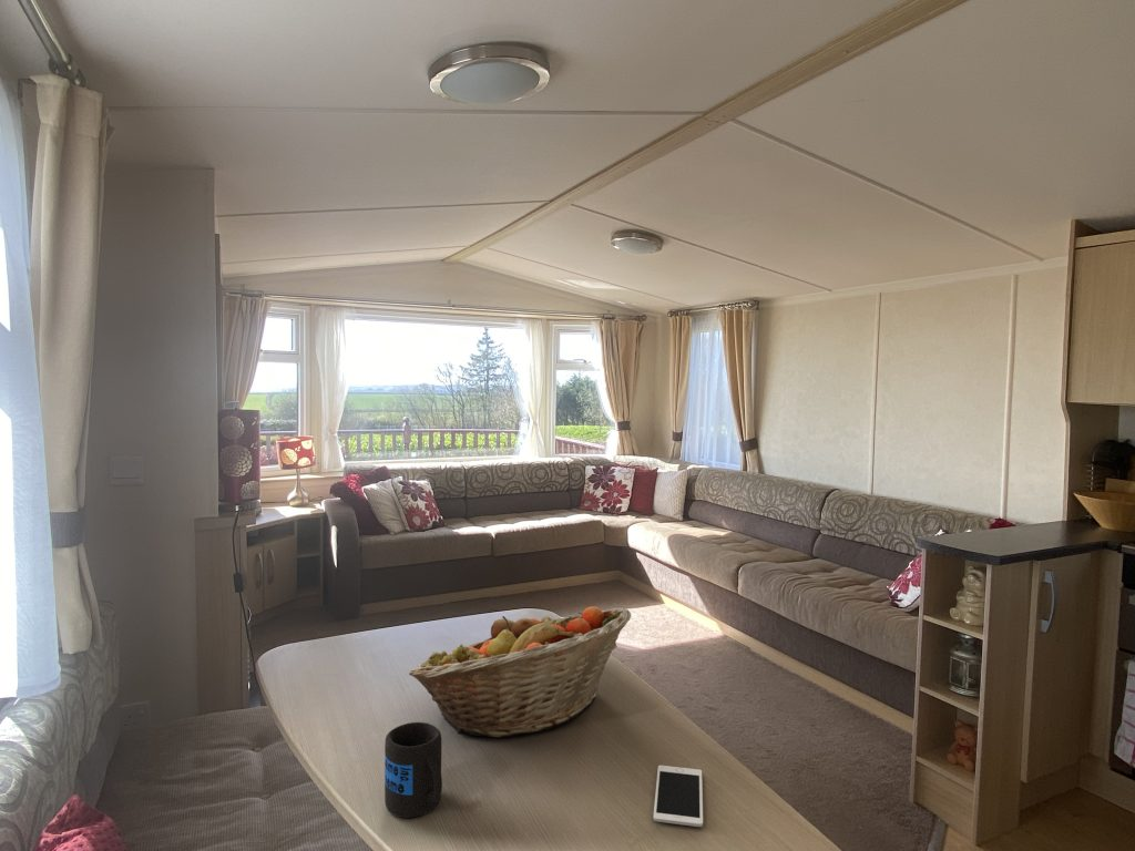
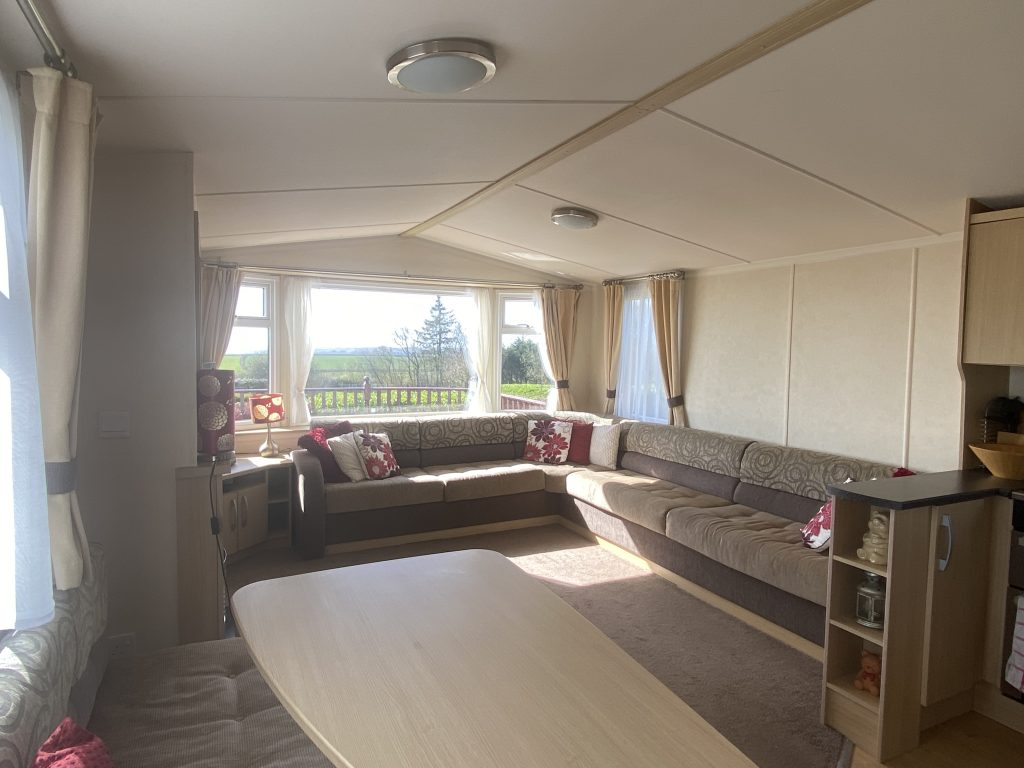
- fruit basket [408,605,632,738]
- mug [384,721,443,819]
- cell phone [652,765,704,828]
